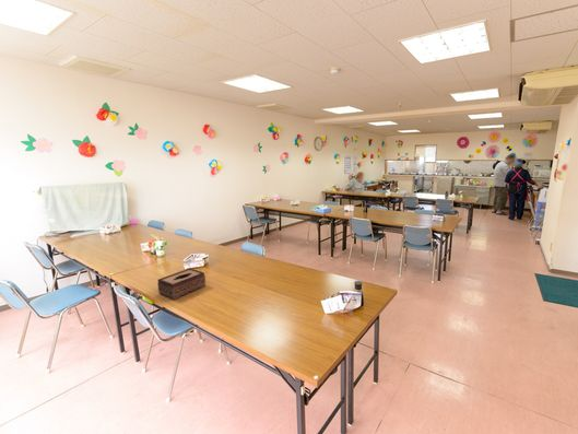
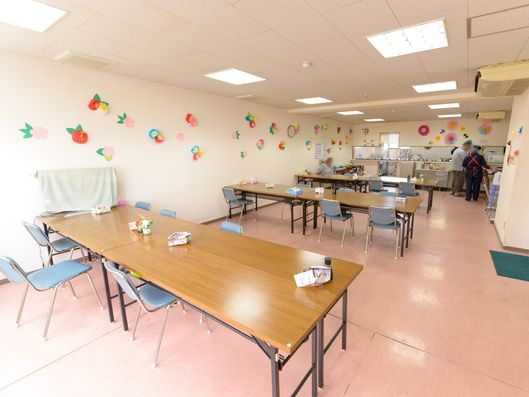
- tissue box [156,267,207,301]
